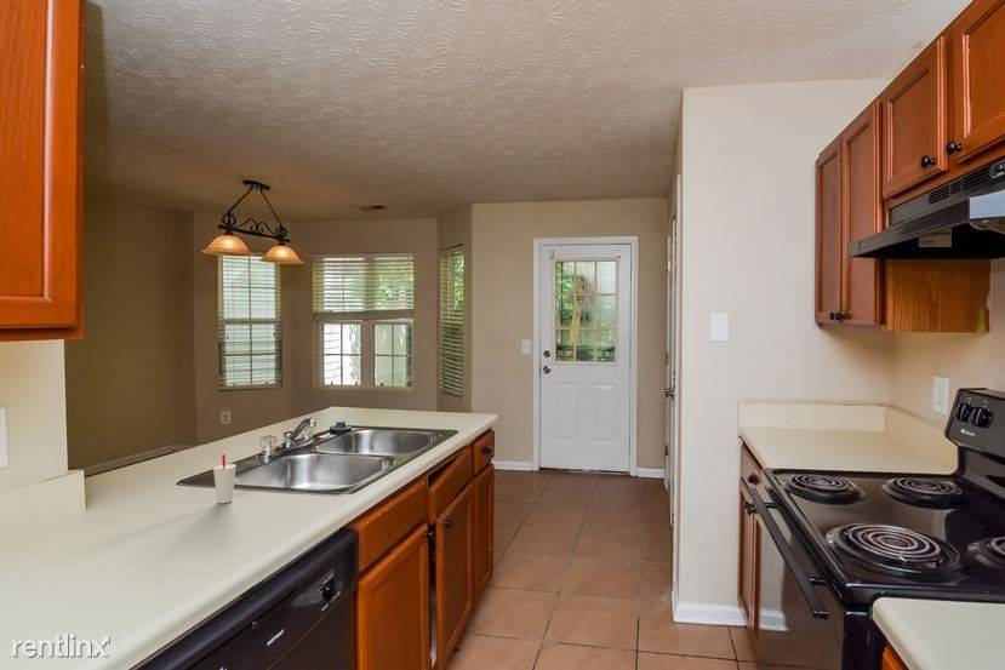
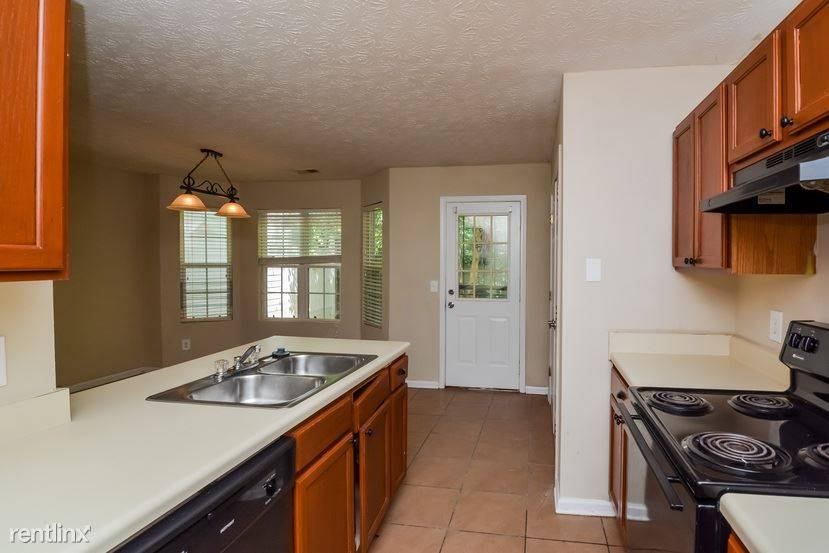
- cup [212,453,238,504]
